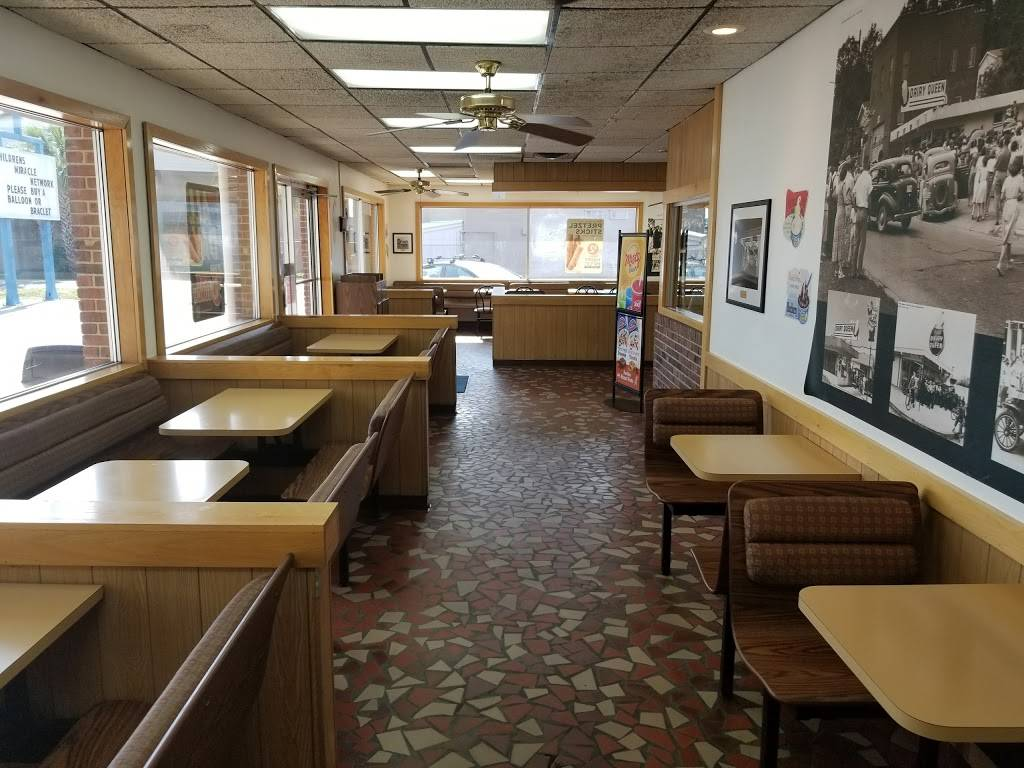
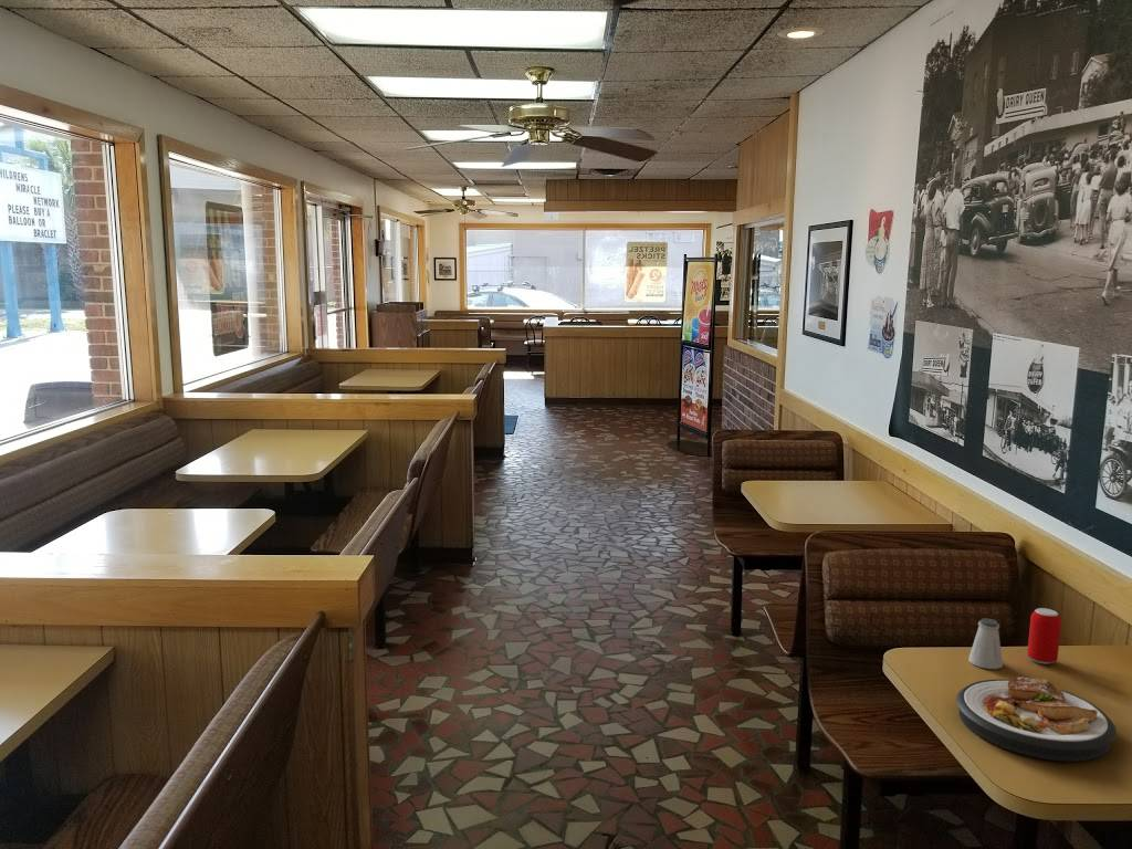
+ beverage can [1027,607,1062,665]
+ saltshaker [967,617,1004,670]
+ plate [955,675,1118,763]
